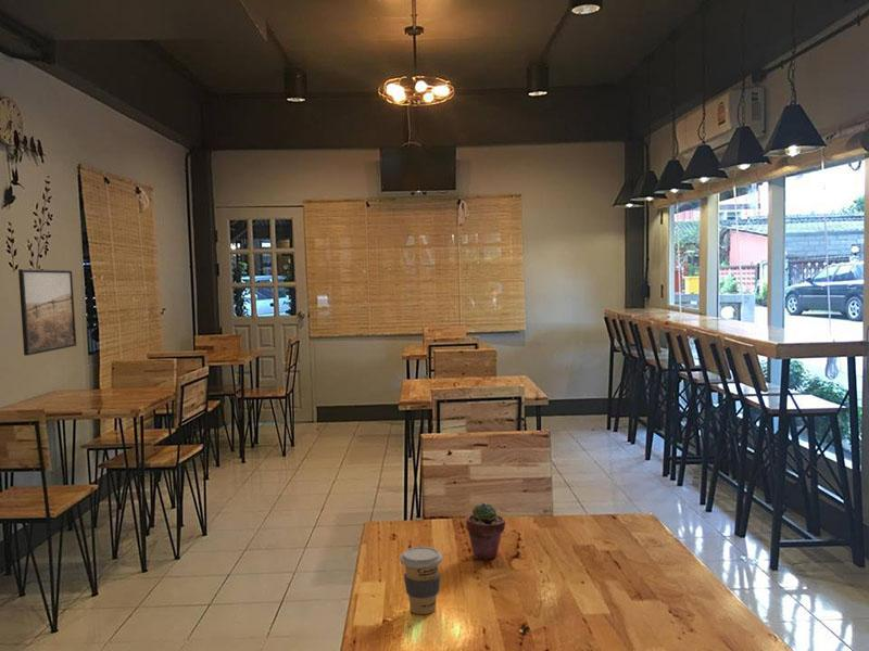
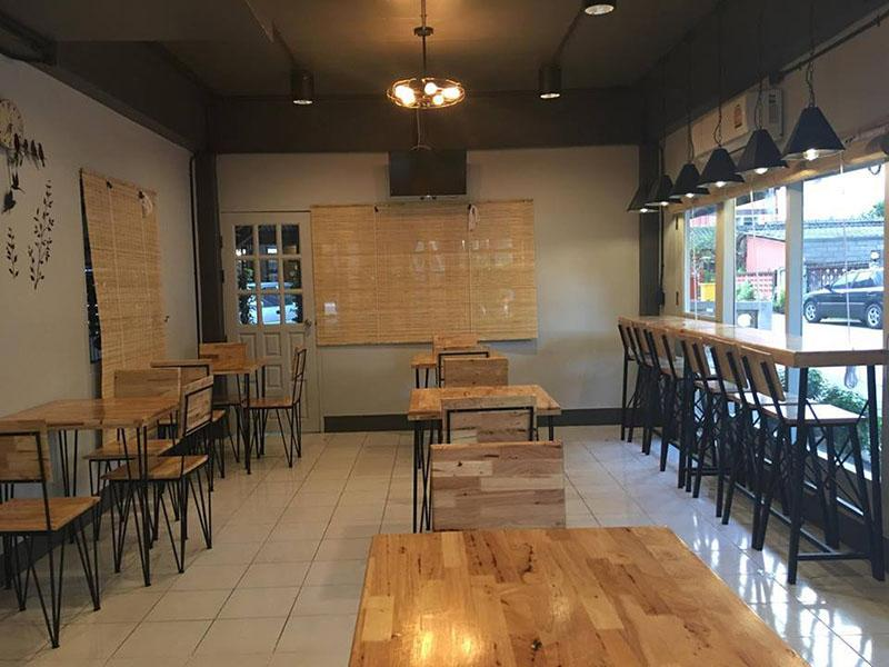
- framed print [17,268,77,357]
- potted succulent [465,501,506,560]
- coffee cup [399,546,443,615]
